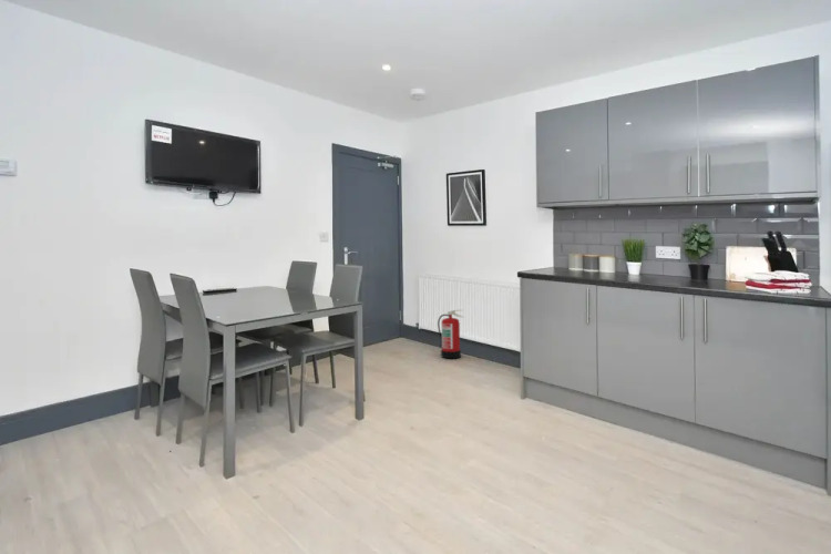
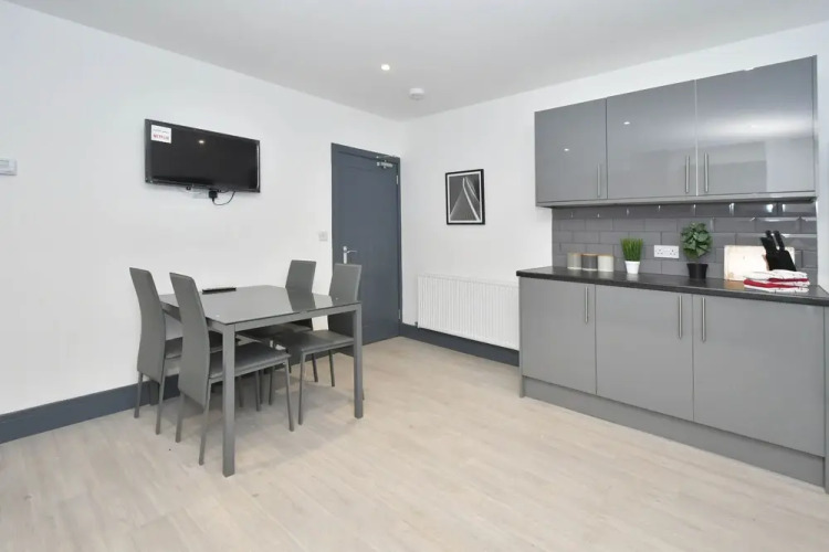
- fire extinguisher [437,309,463,359]
